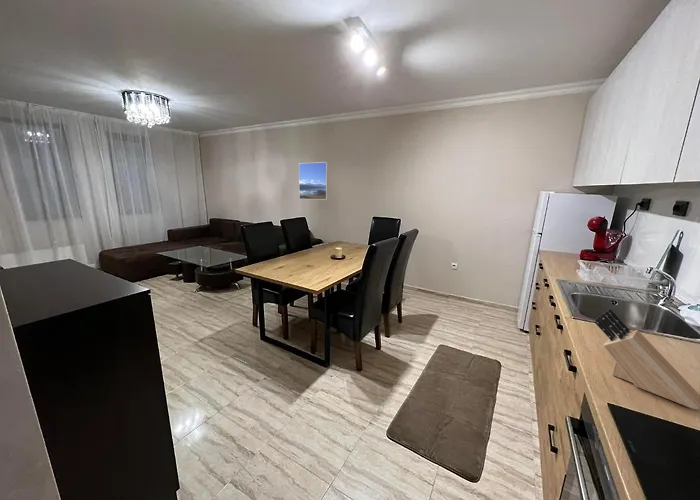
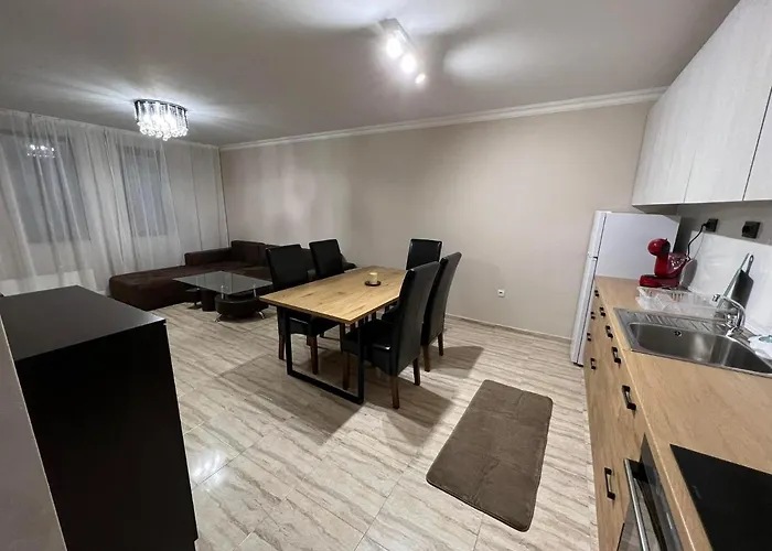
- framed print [298,161,329,201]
- knife block [594,308,700,410]
